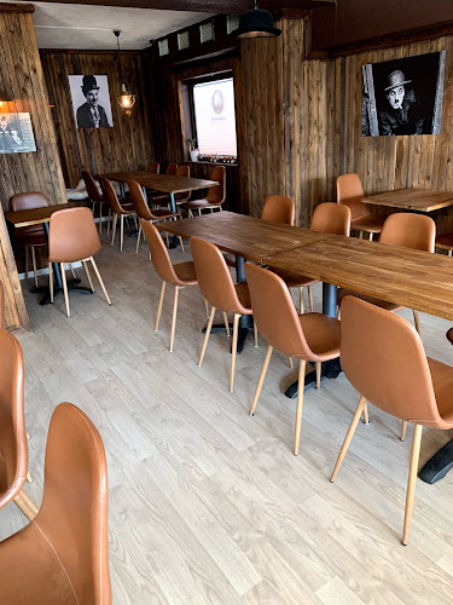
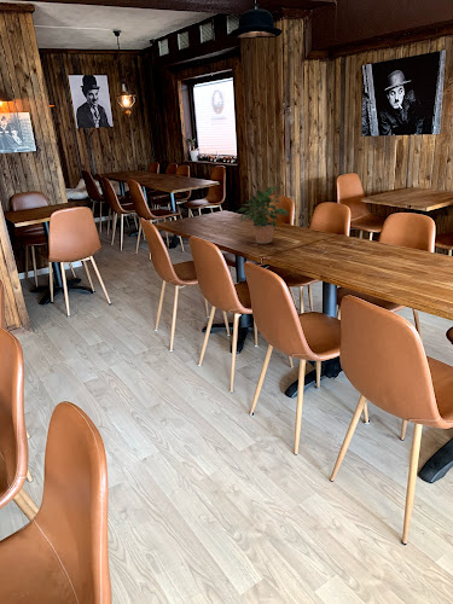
+ potted plant [237,185,290,245]
